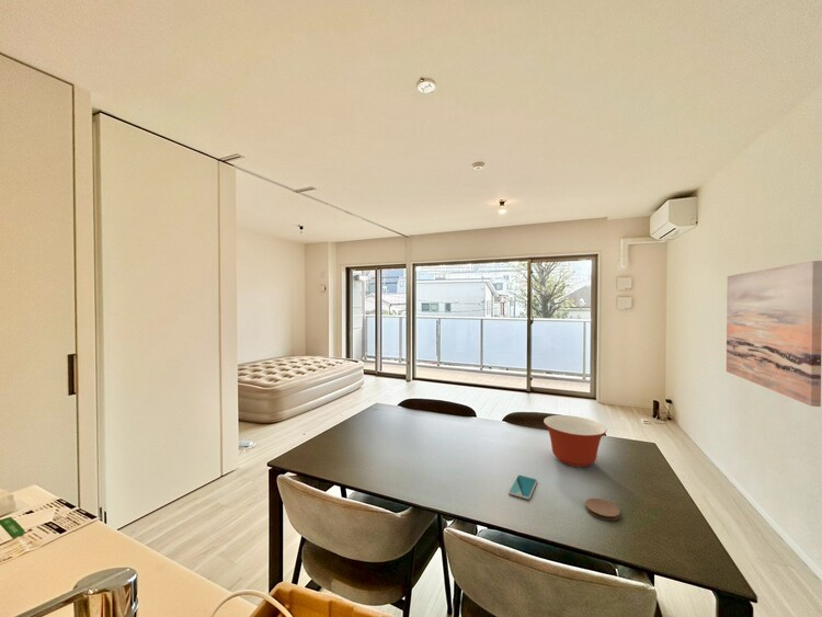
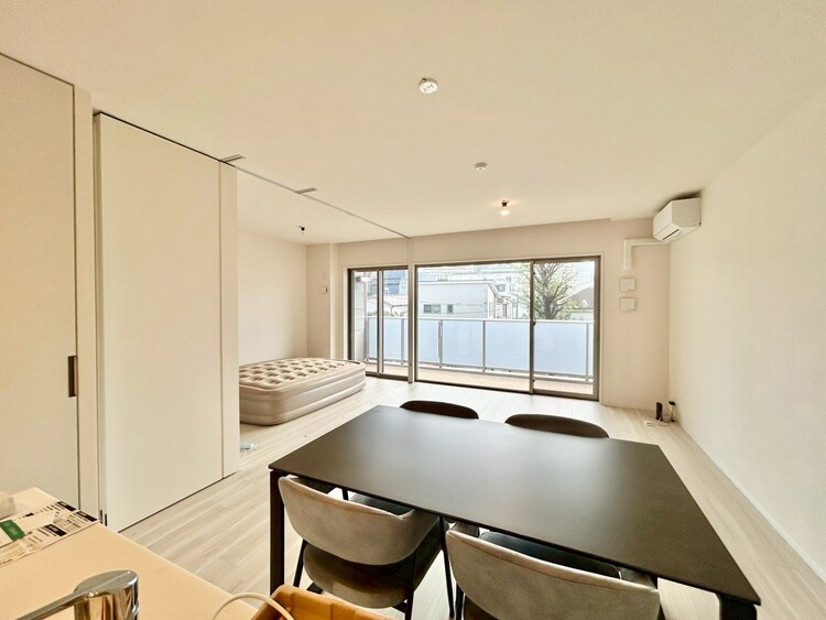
- coaster [584,498,620,522]
- mixing bowl [543,414,608,468]
- wall art [726,260,822,408]
- smartphone [507,475,538,501]
